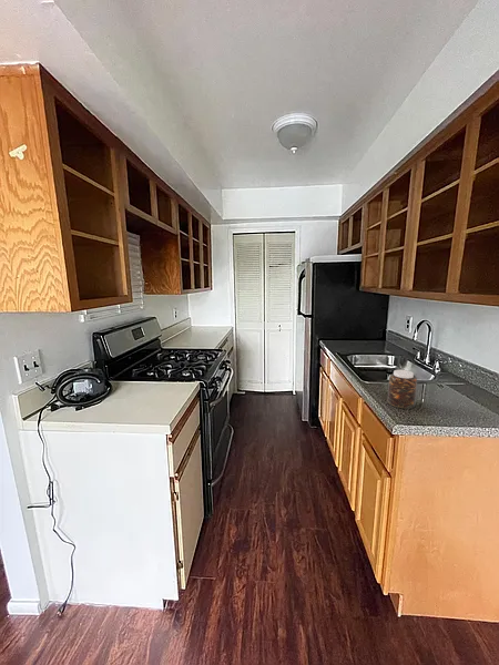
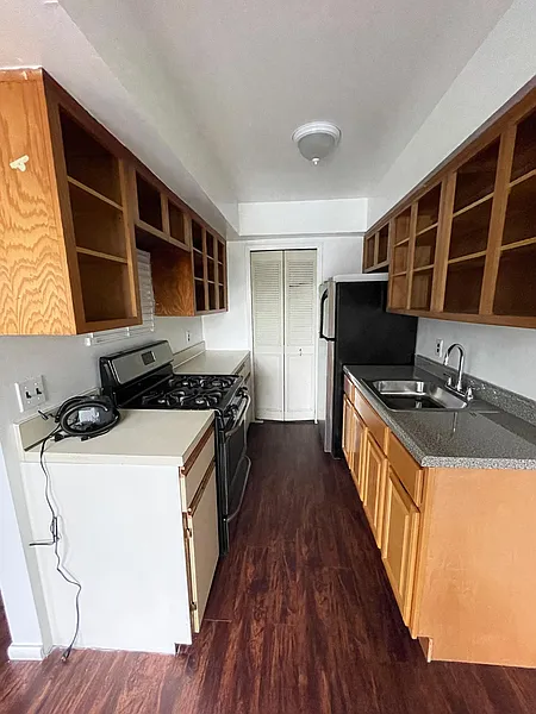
- jar [386,369,418,410]
